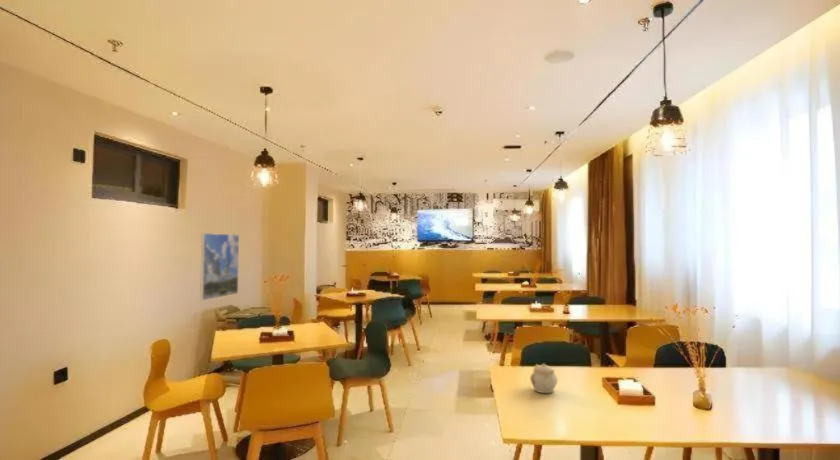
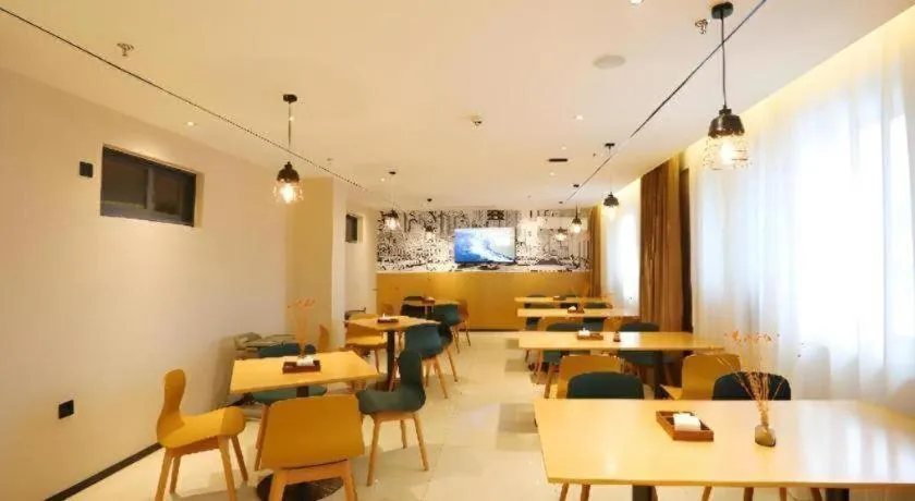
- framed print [199,232,240,302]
- teapot [529,363,559,394]
